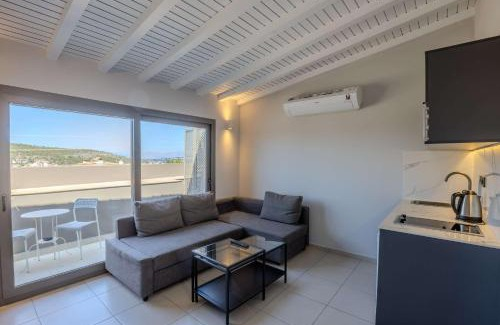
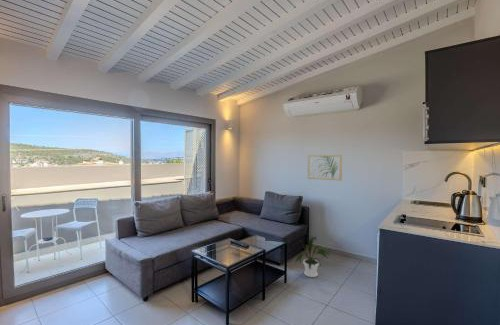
+ wall art [307,154,343,182]
+ house plant [295,236,331,278]
